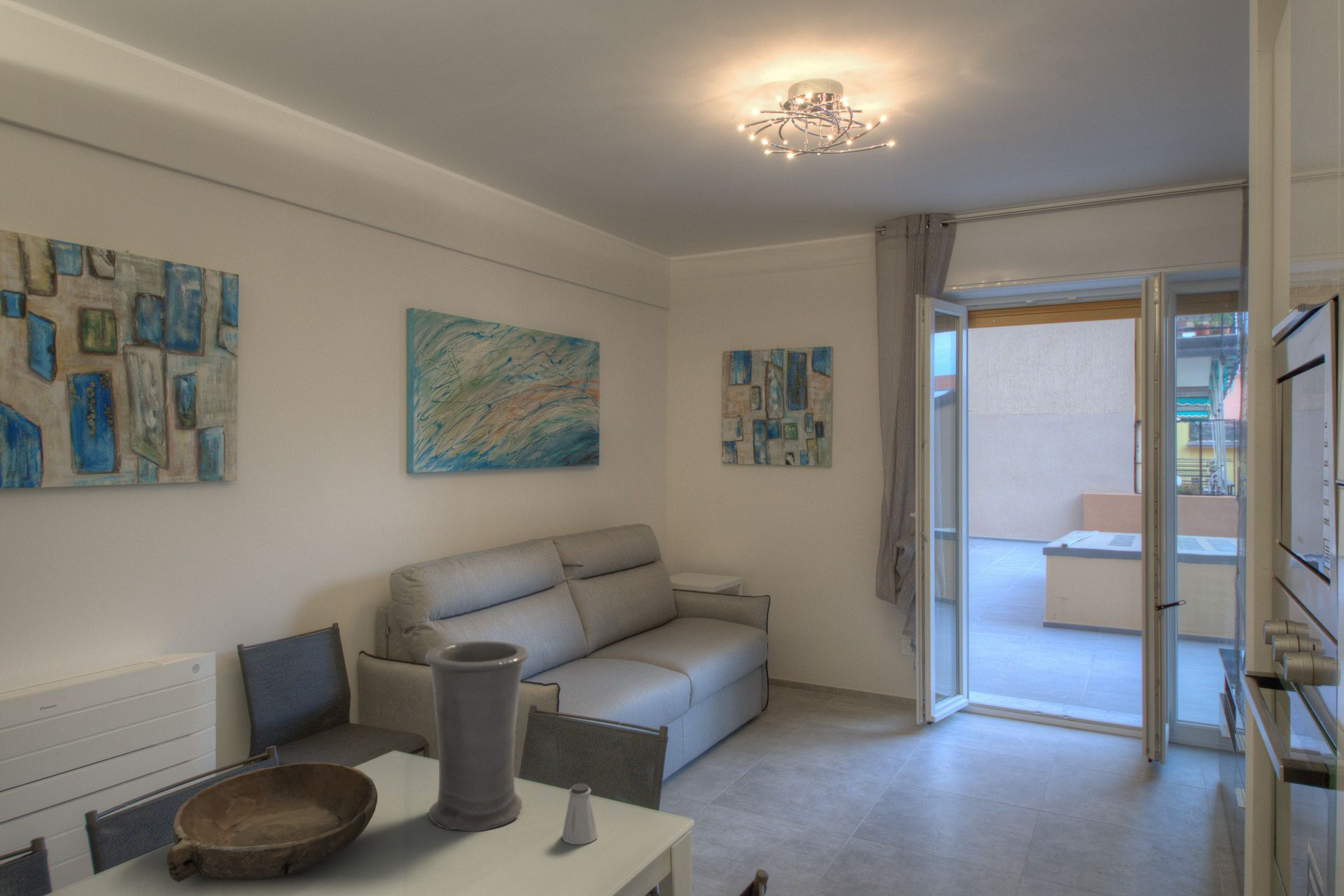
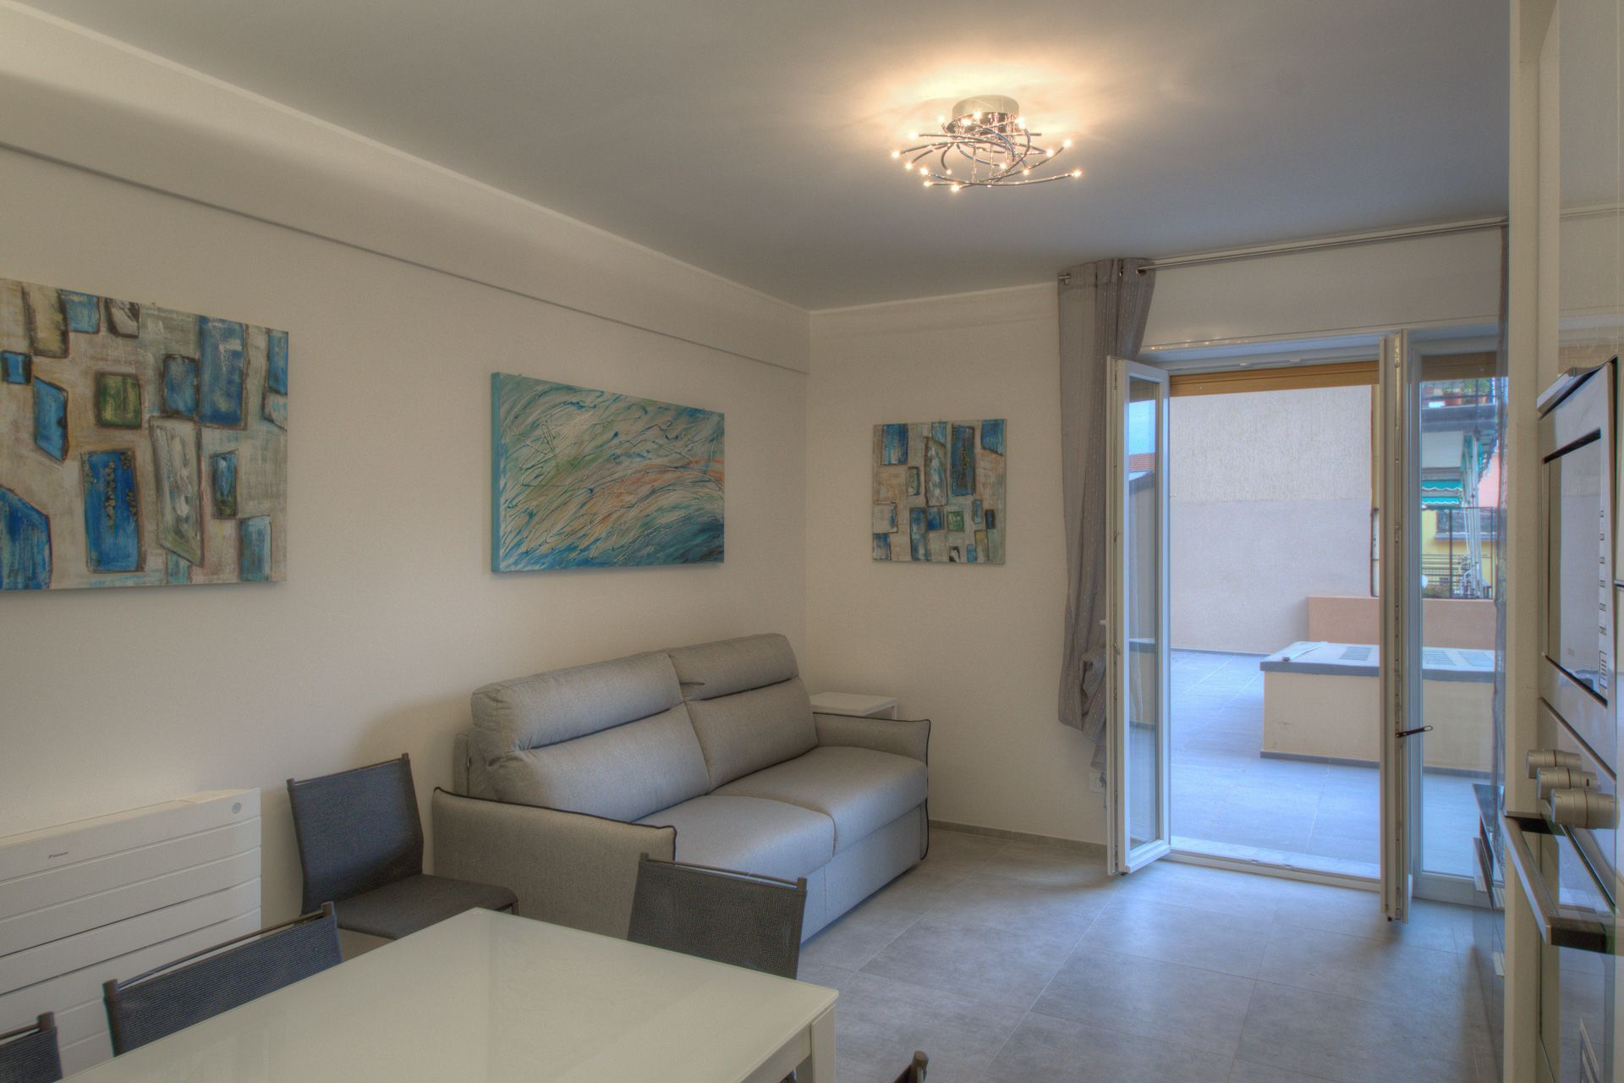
- bowl [166,762,378,883]
- vase [424,640,529,832]
- saltshaker [561,783,598,846]
